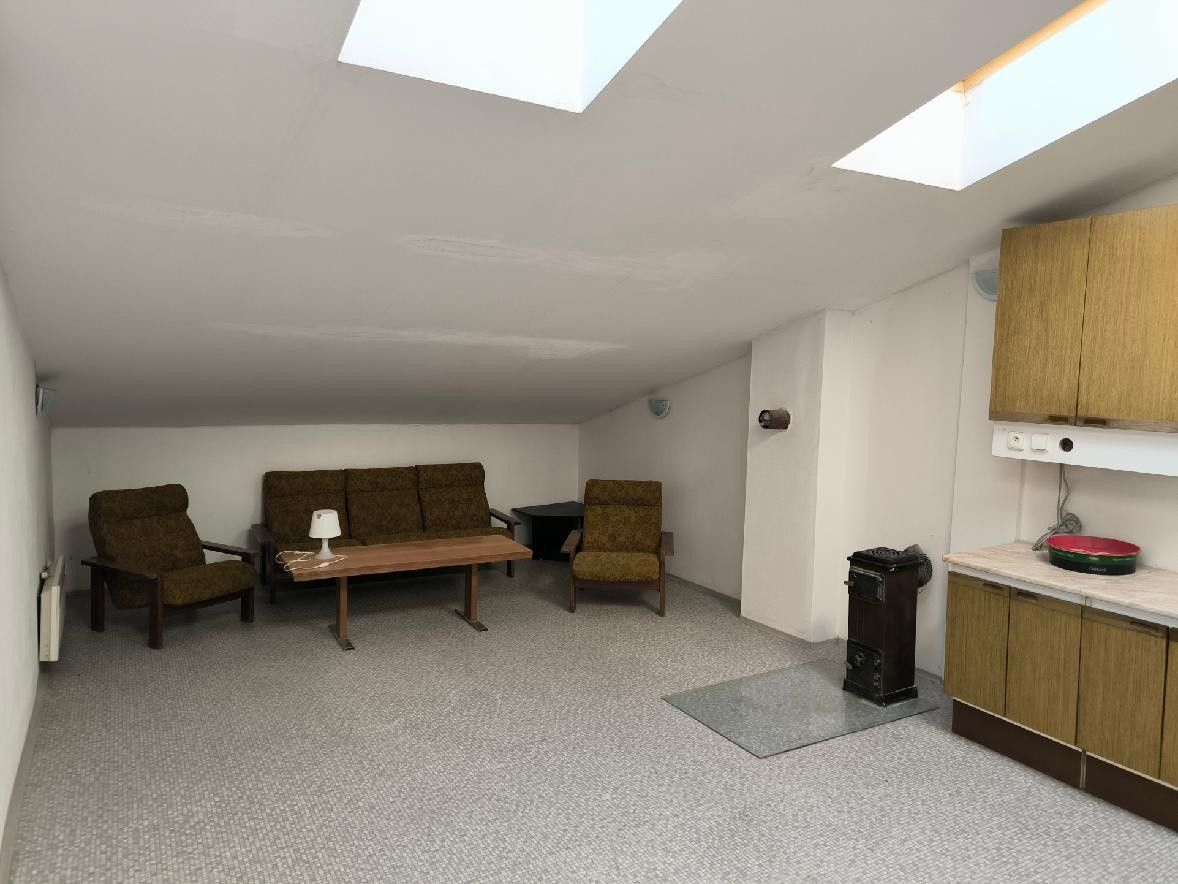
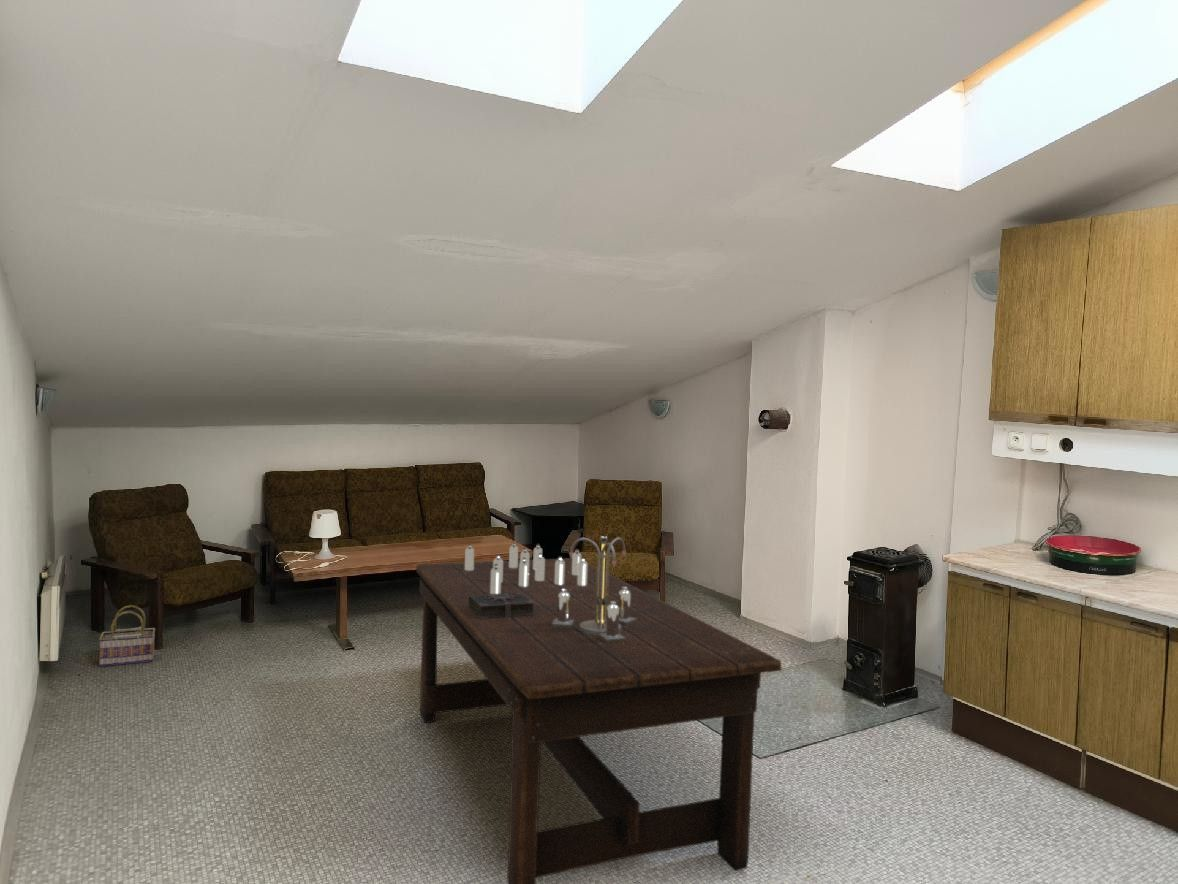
+ dining table [415,535,783,884]
+ basket [98,604,156,667]
